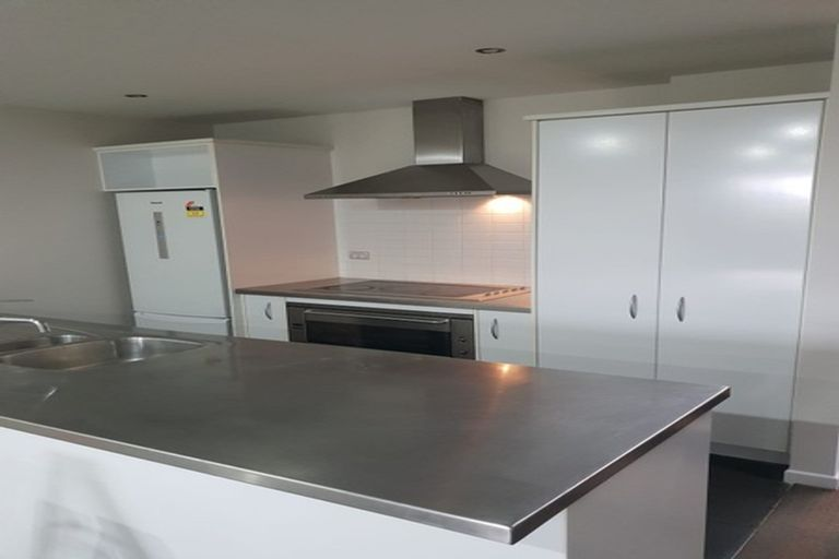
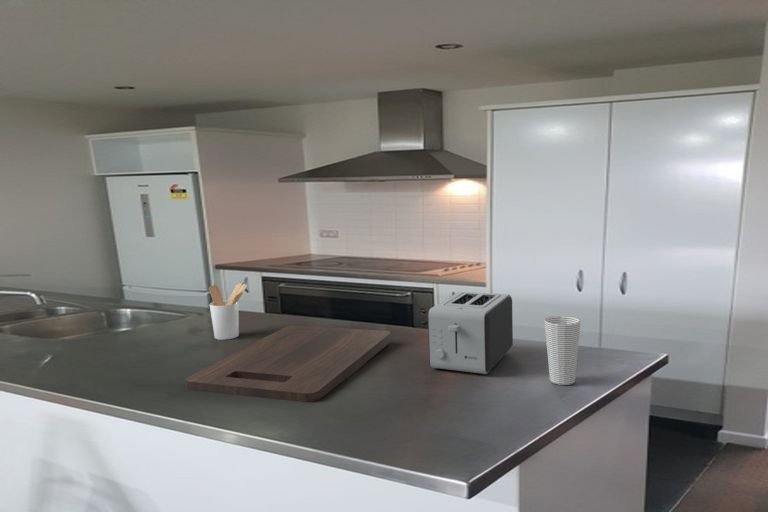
+ cutting board [184,325,392,403]
+ utensil holder [208,282,248,341]
+ cup [544,315,582,386]
+ toaster [427,291,514,375]
